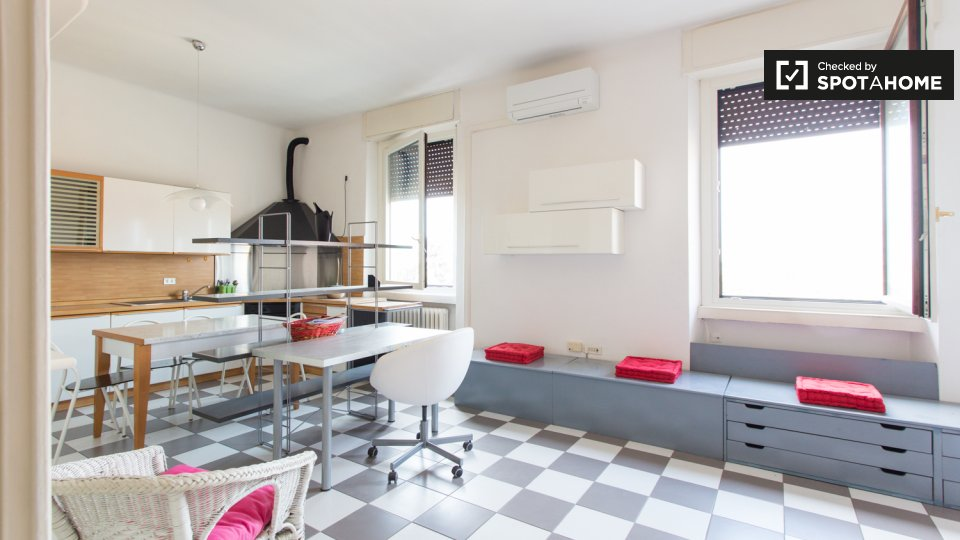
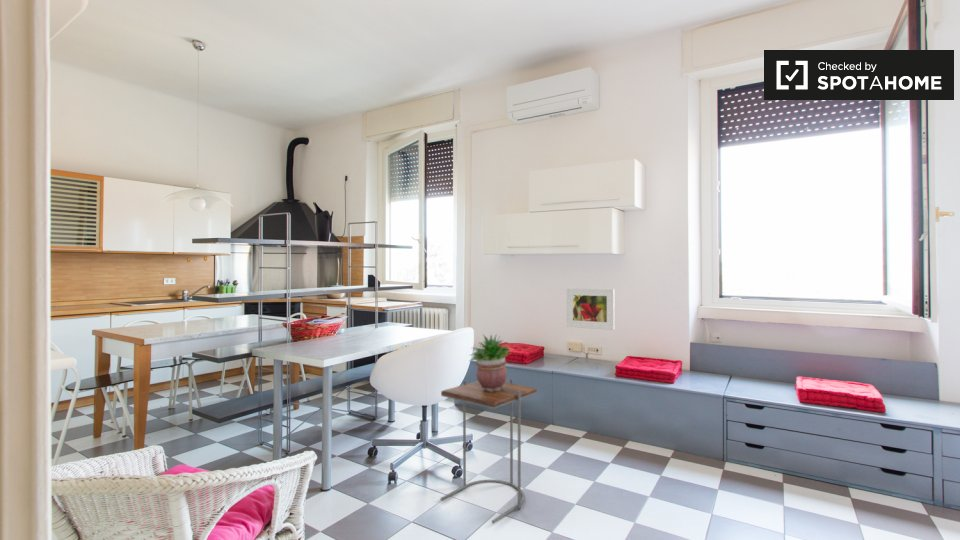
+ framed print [565,287,616,331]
+ side table [440,378,538,524]
+ potted plant [468,333,514,392]
